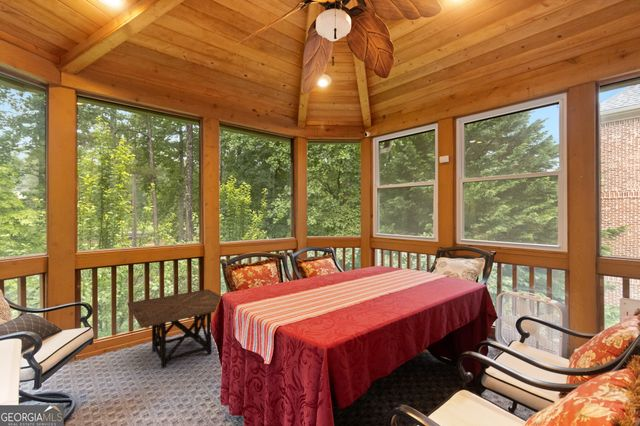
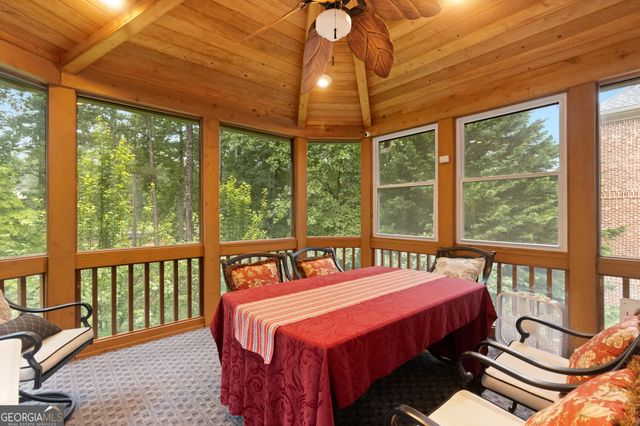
- side table [126,288,222,369]
